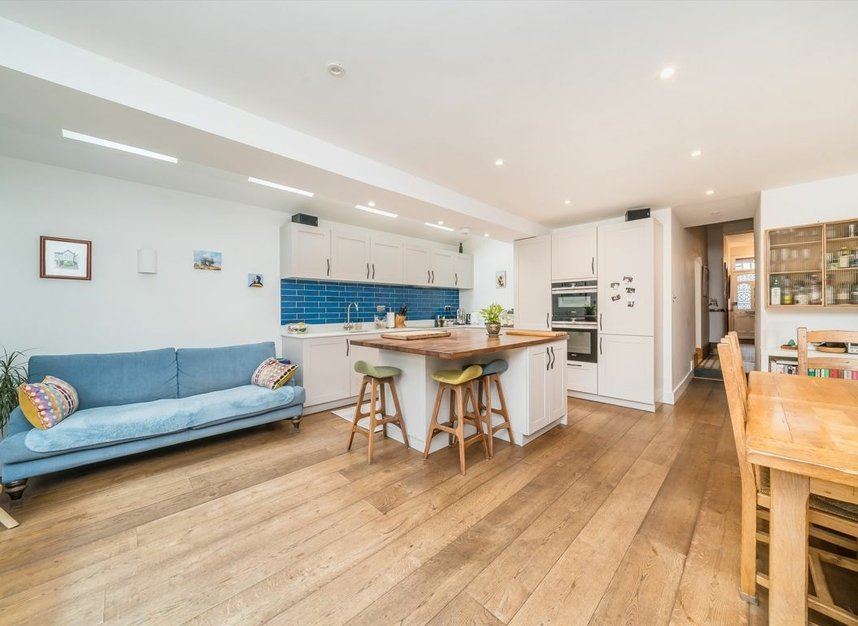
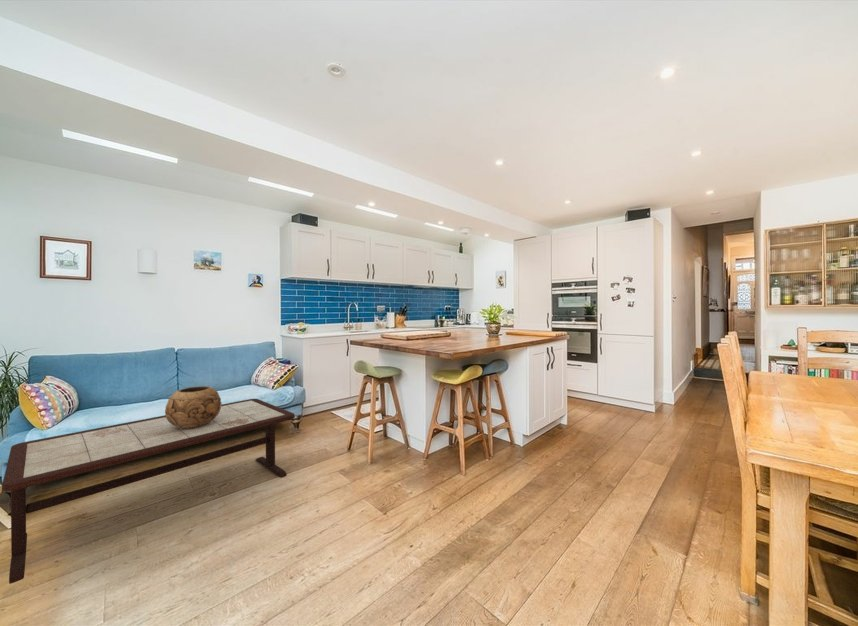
+ decorative bowl [164,385,223,429]
+ coffee table [1,398,296,585]
